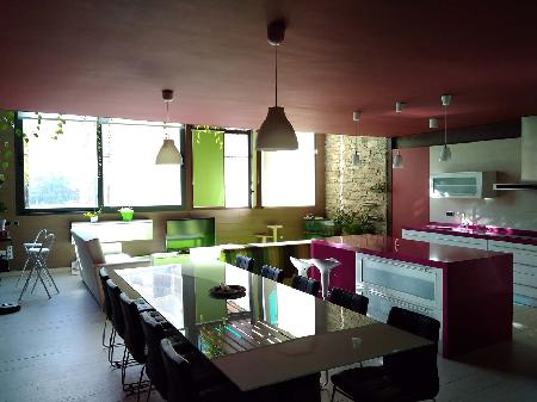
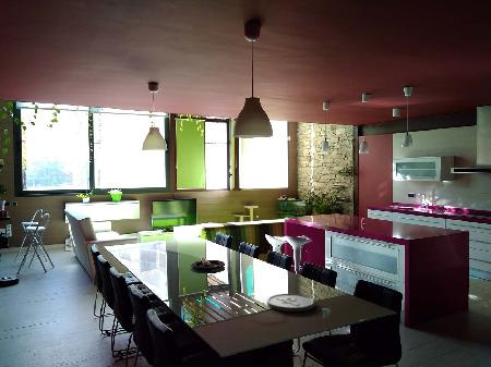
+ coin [266,293,315,313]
